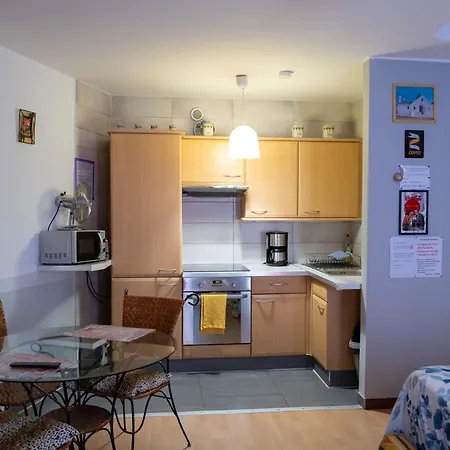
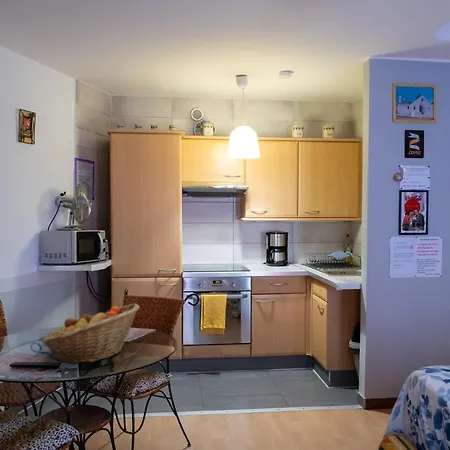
+ fruit basket [40,302,140,365]
